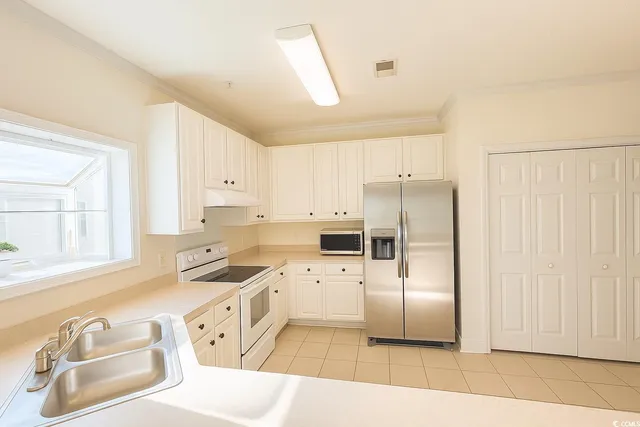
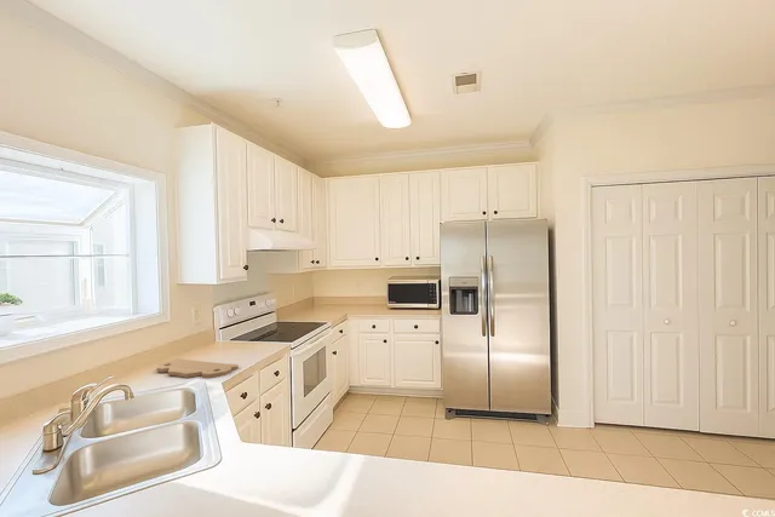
+ cutting board [156,357,240,379]
